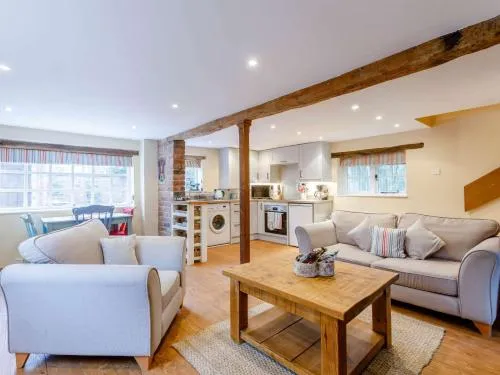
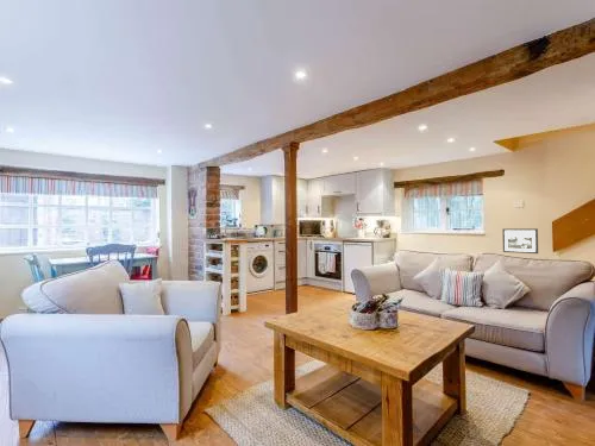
+ picture frame [501,227,539,255]
